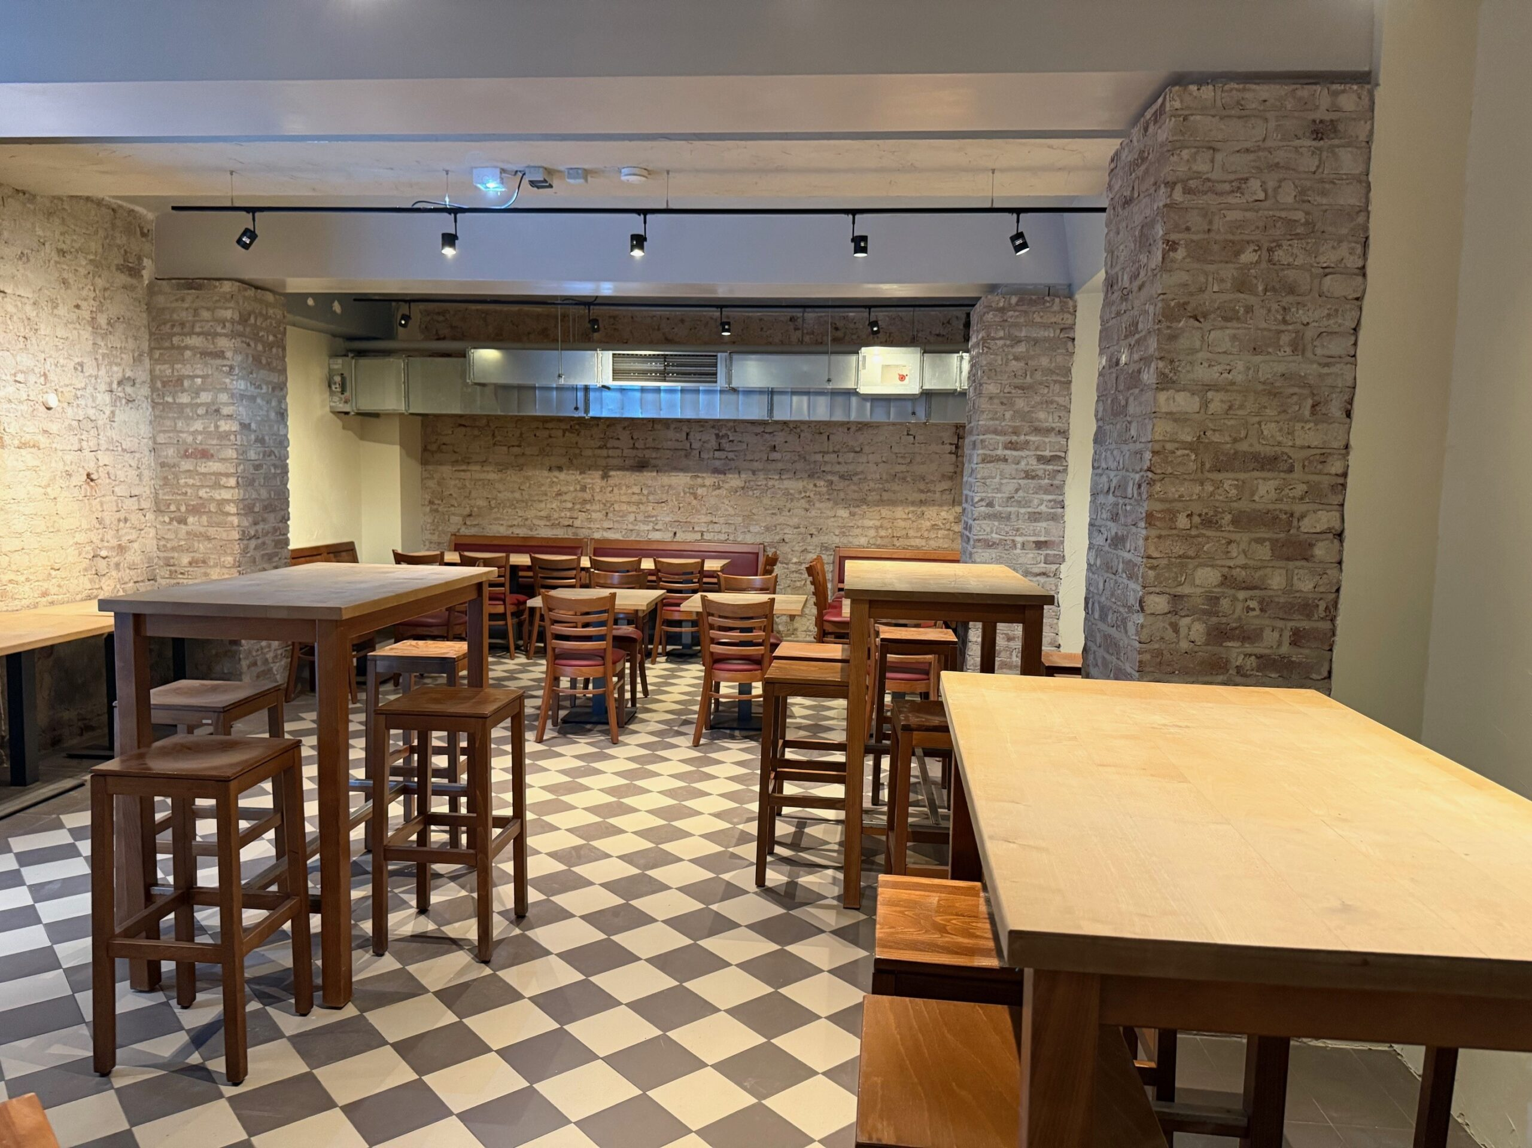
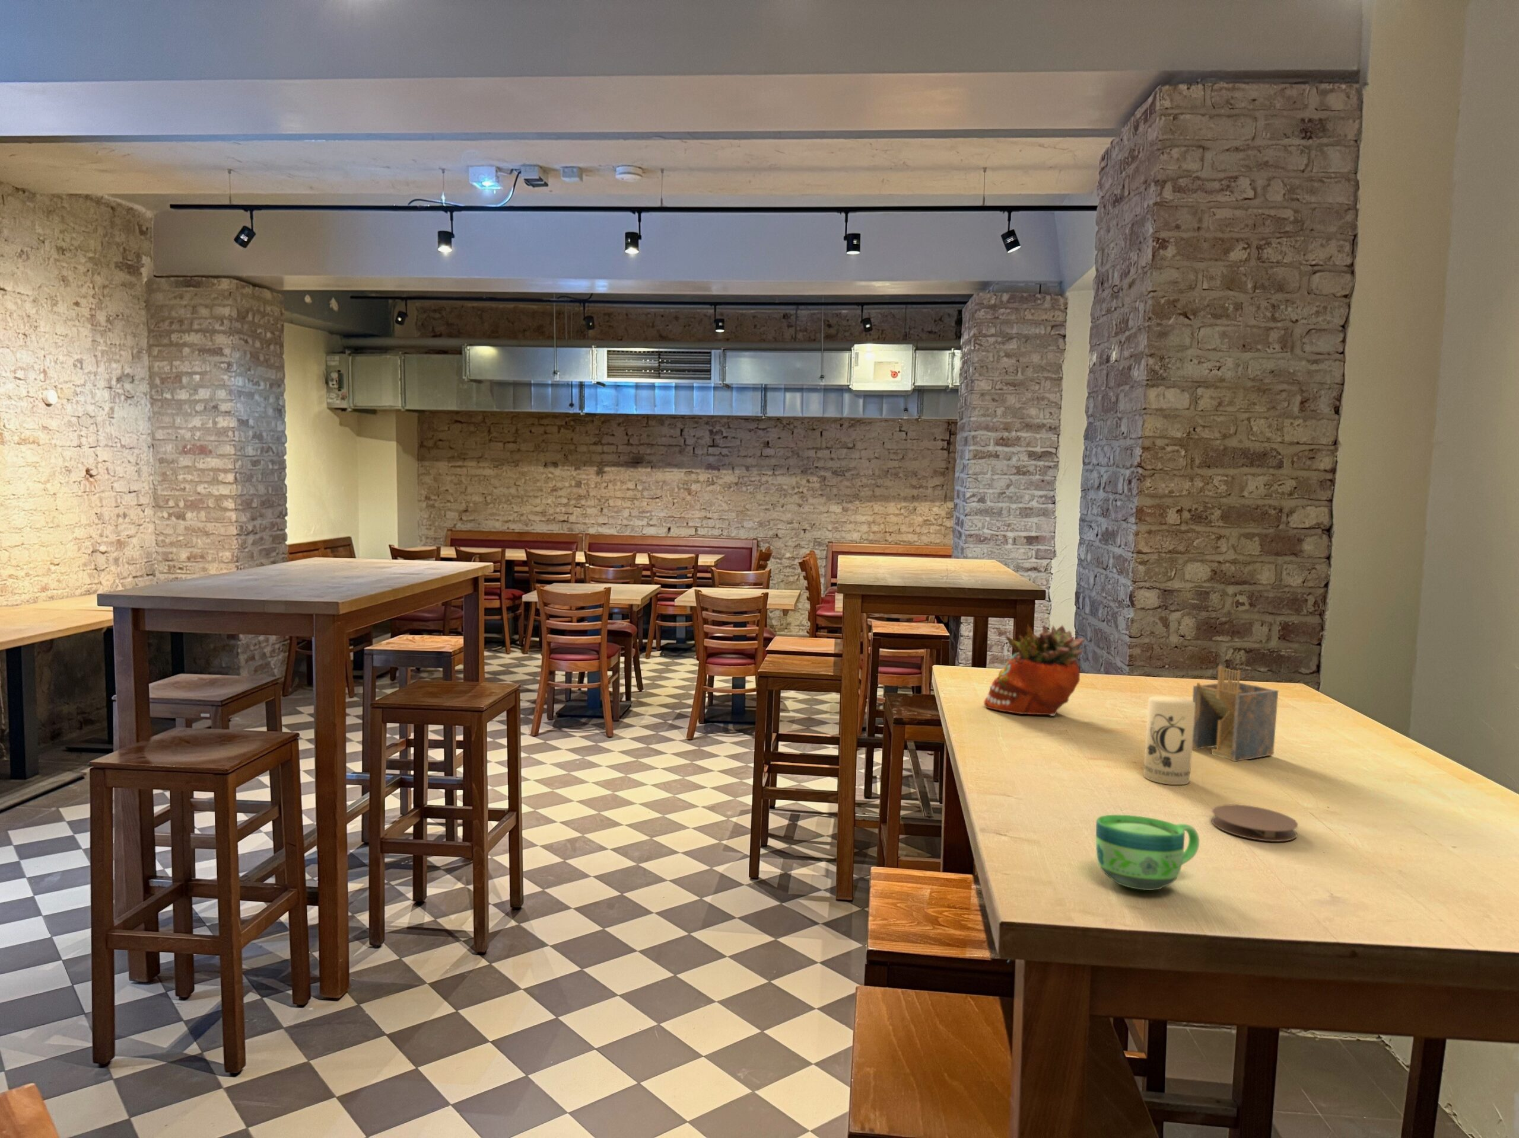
+ coaster [1212,803,1298,843]
+ cup [1096,814,1200,891]
+ candle [1142,696,1195,785]
+ succulent planter [983,624,1085,716]
+ napkin holder [1192,666,1279,763]
